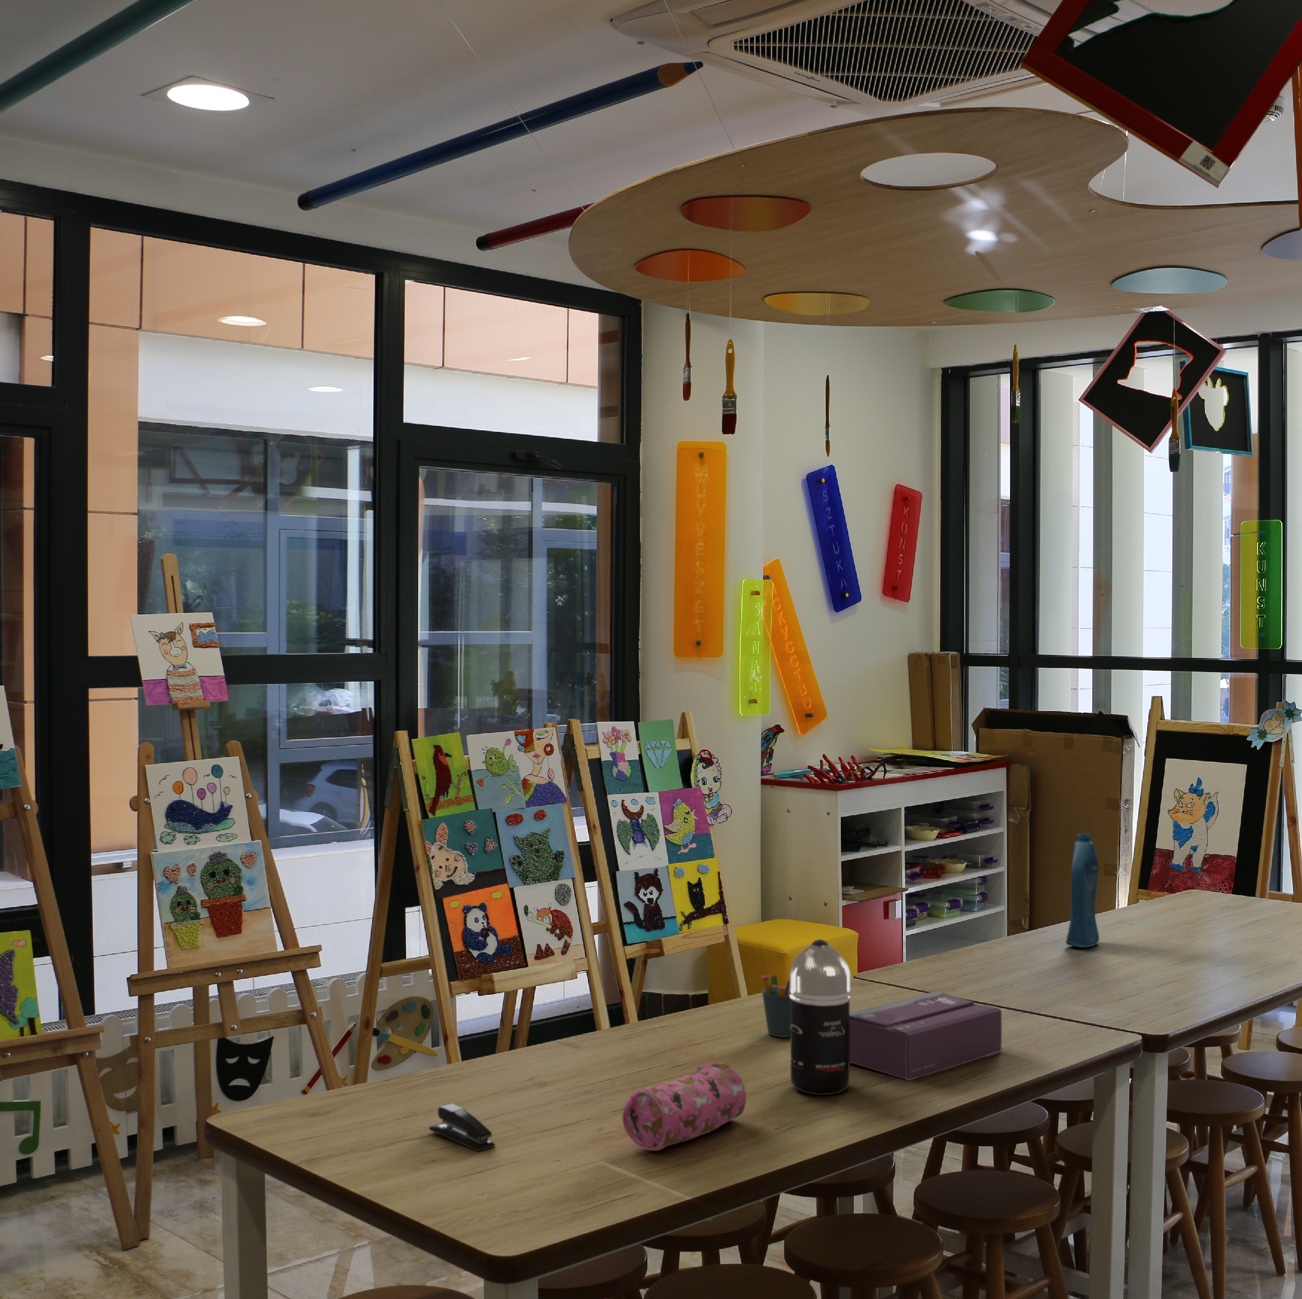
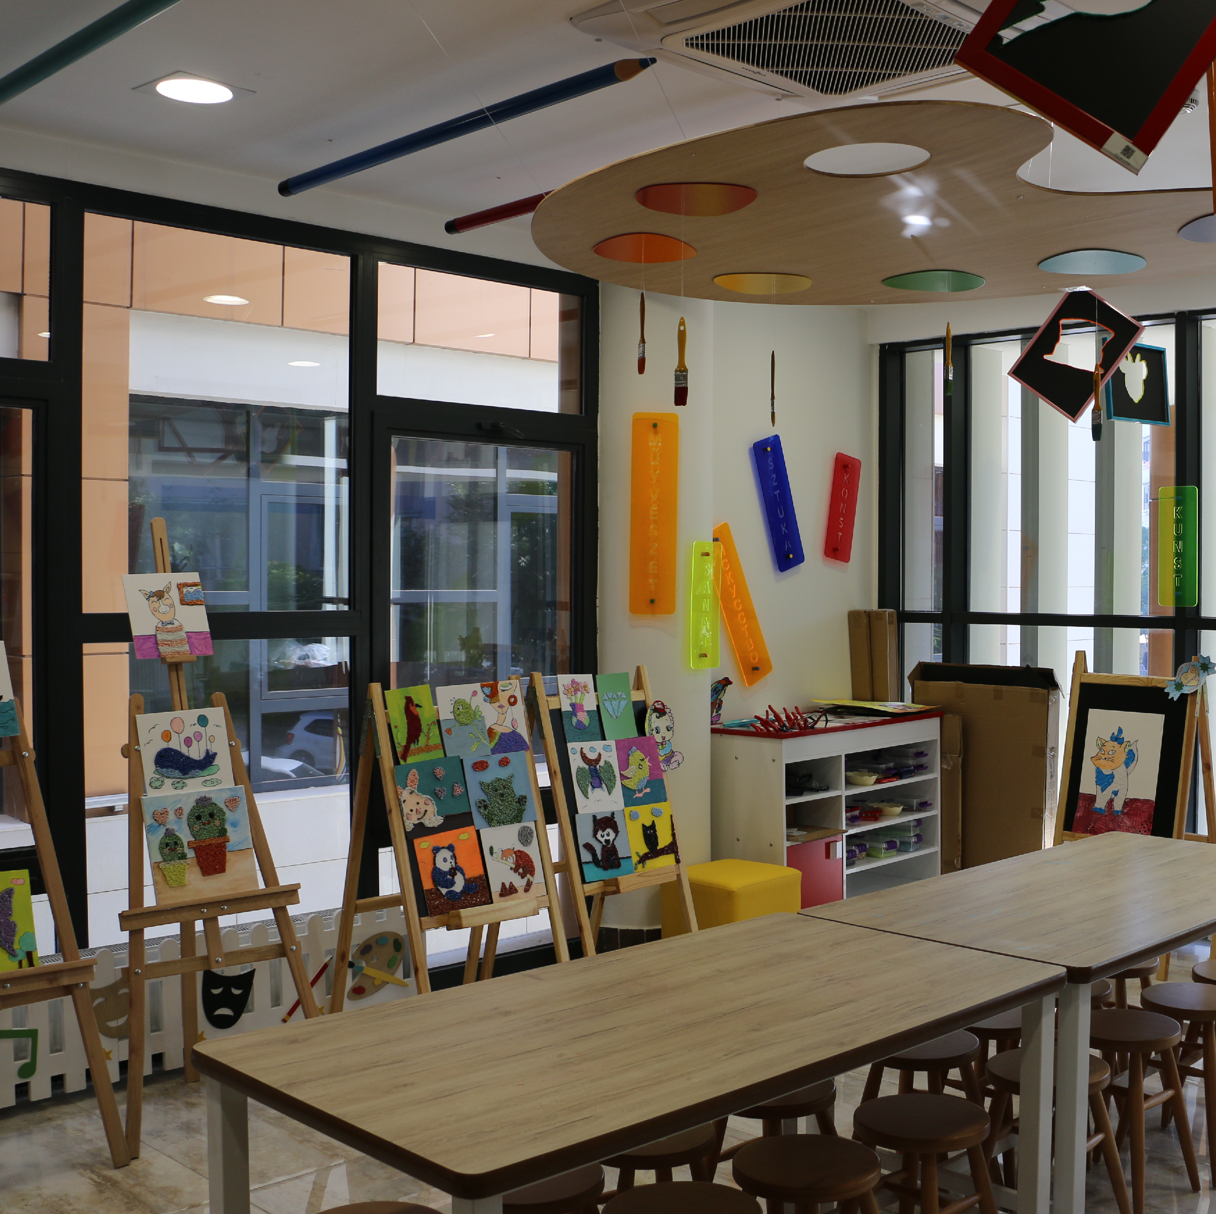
- bottle [1065,833,1100,948]
- spray bottle [790,939,851,1096]
- pencil case [622,1062,746,1151]
- stapler [428,1103,496,1151]
- pen holder [762,974,790,1037]
- tissue box [850,990,1002,1081]
